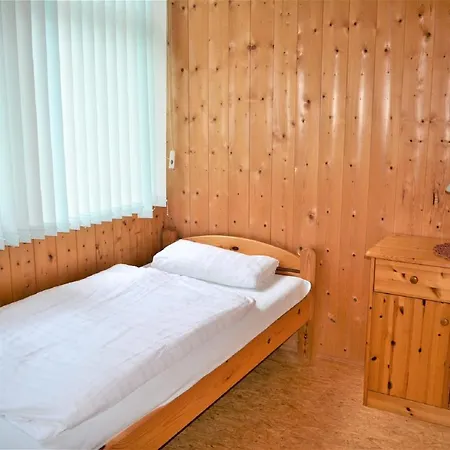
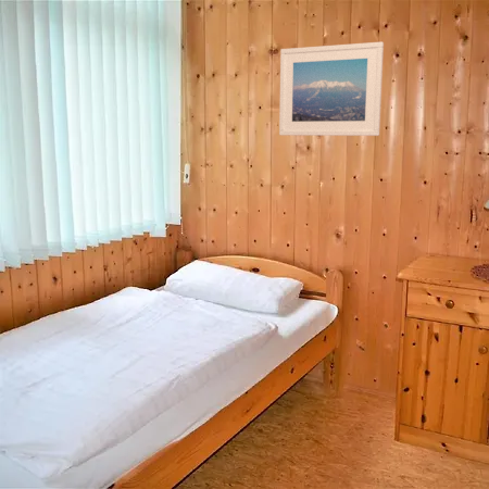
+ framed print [278,41,385,137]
